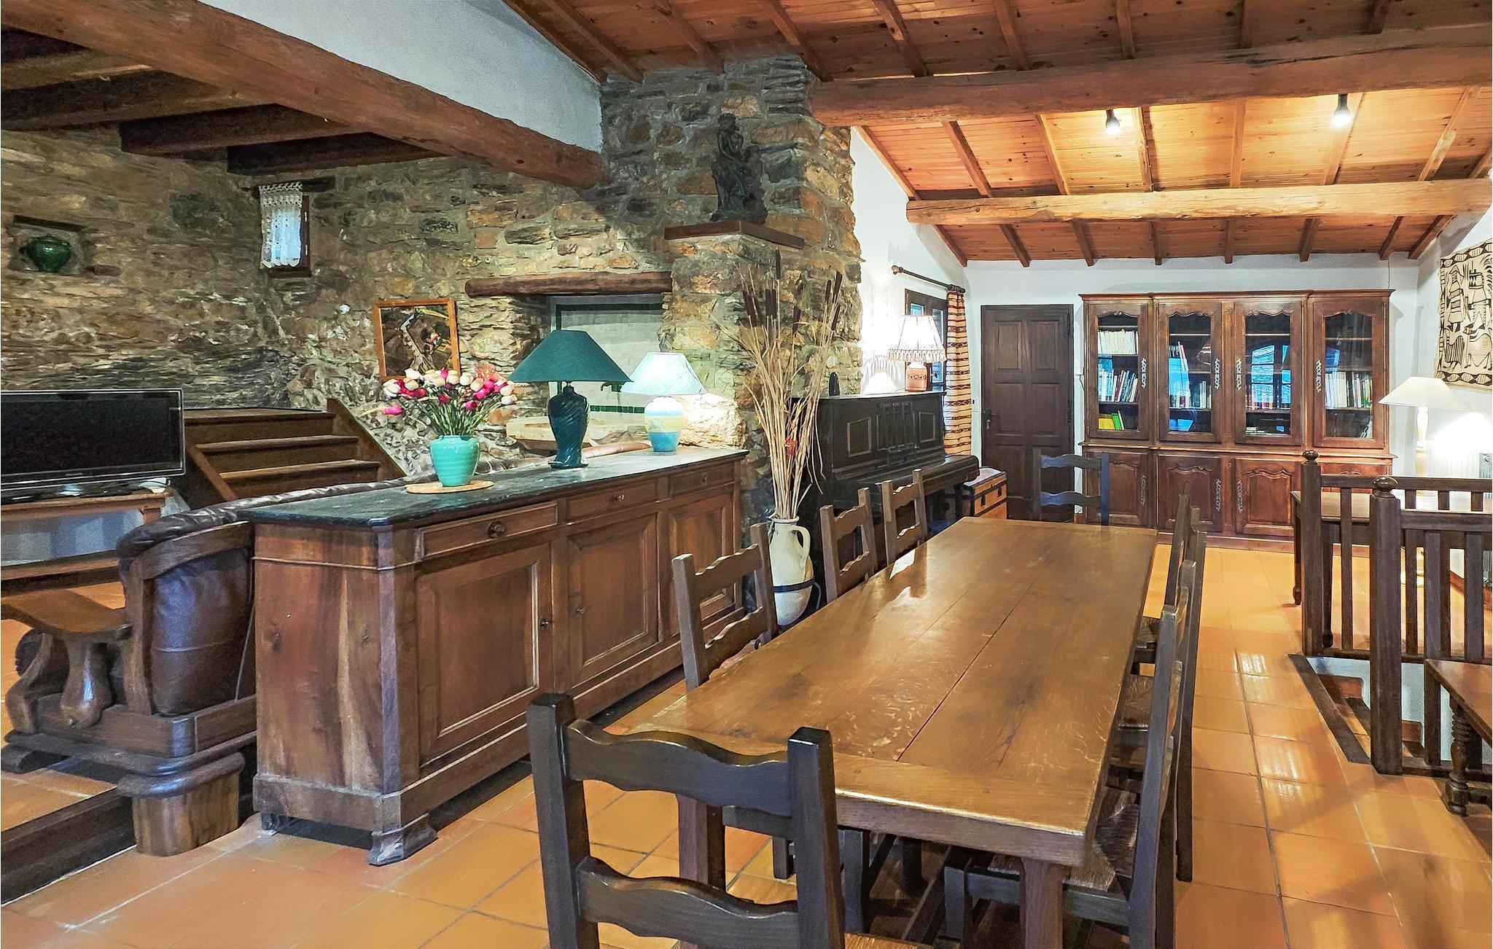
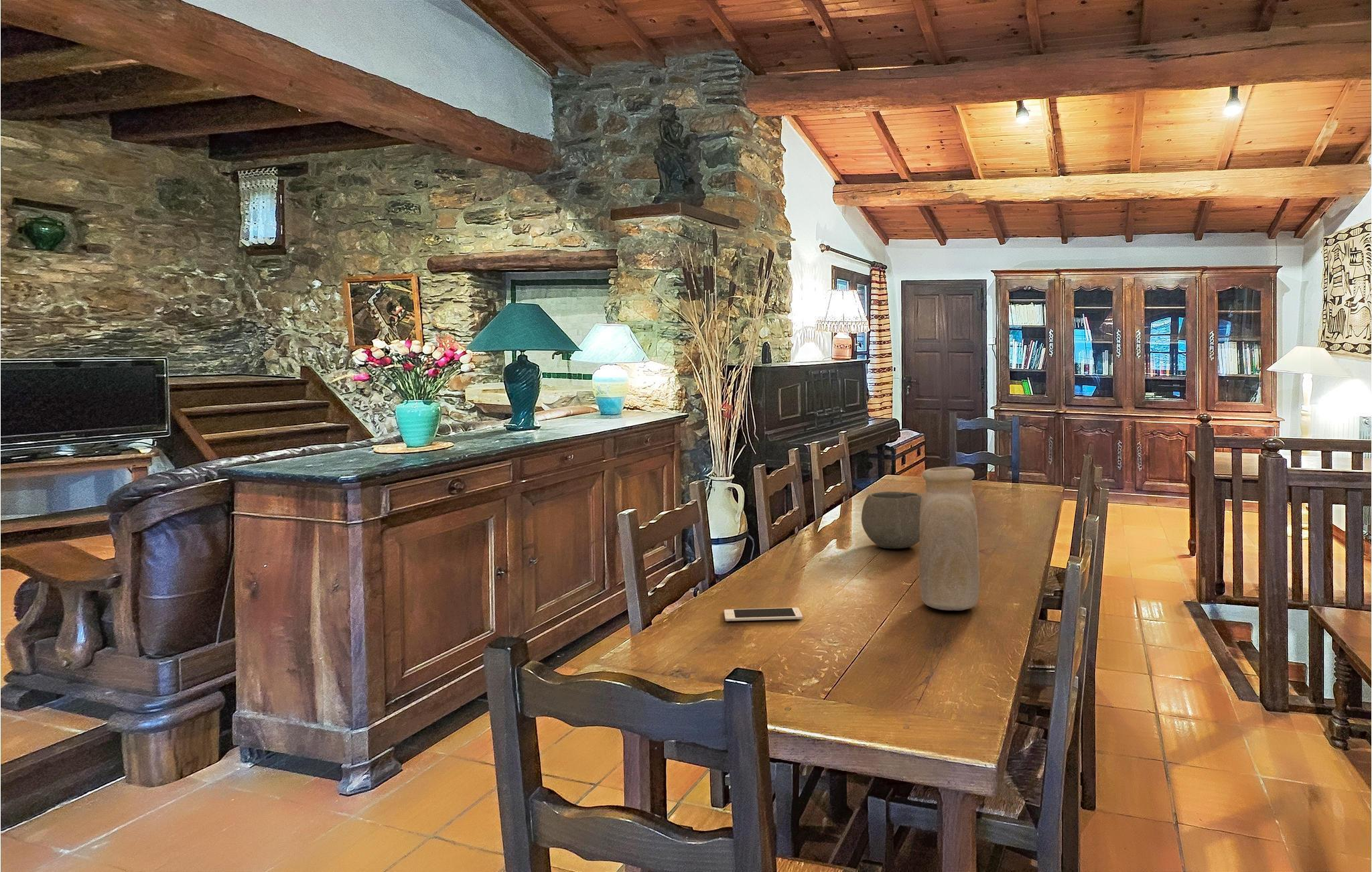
+ vase [919,466,980,611]
+ cell phone [724,607,803,622]
+ bowl [861,491,922,549]
